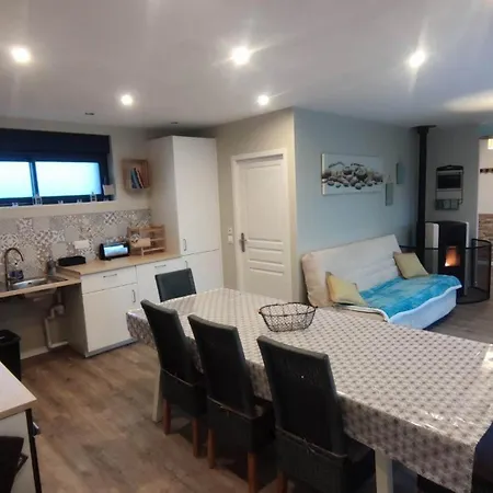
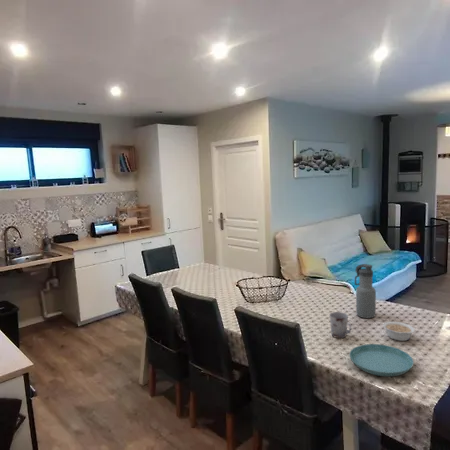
+ saucer [349,343,415,377]
+ cup [328,311,352,339]
+ water bottle [354,263,377,319]
+ legume [382,321,416,342]
